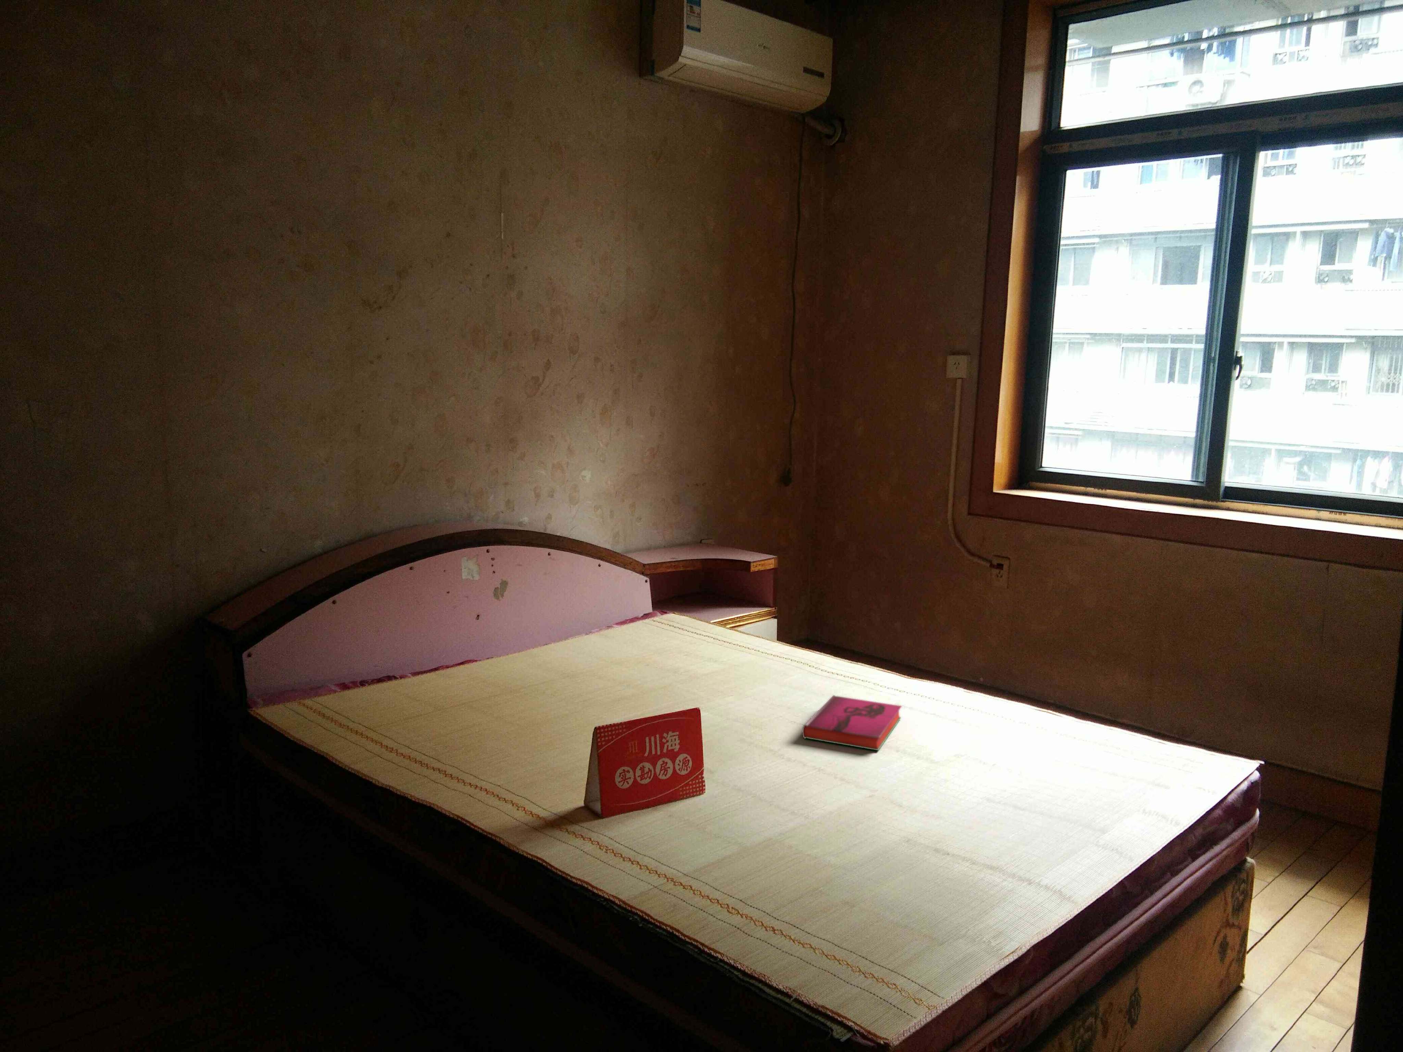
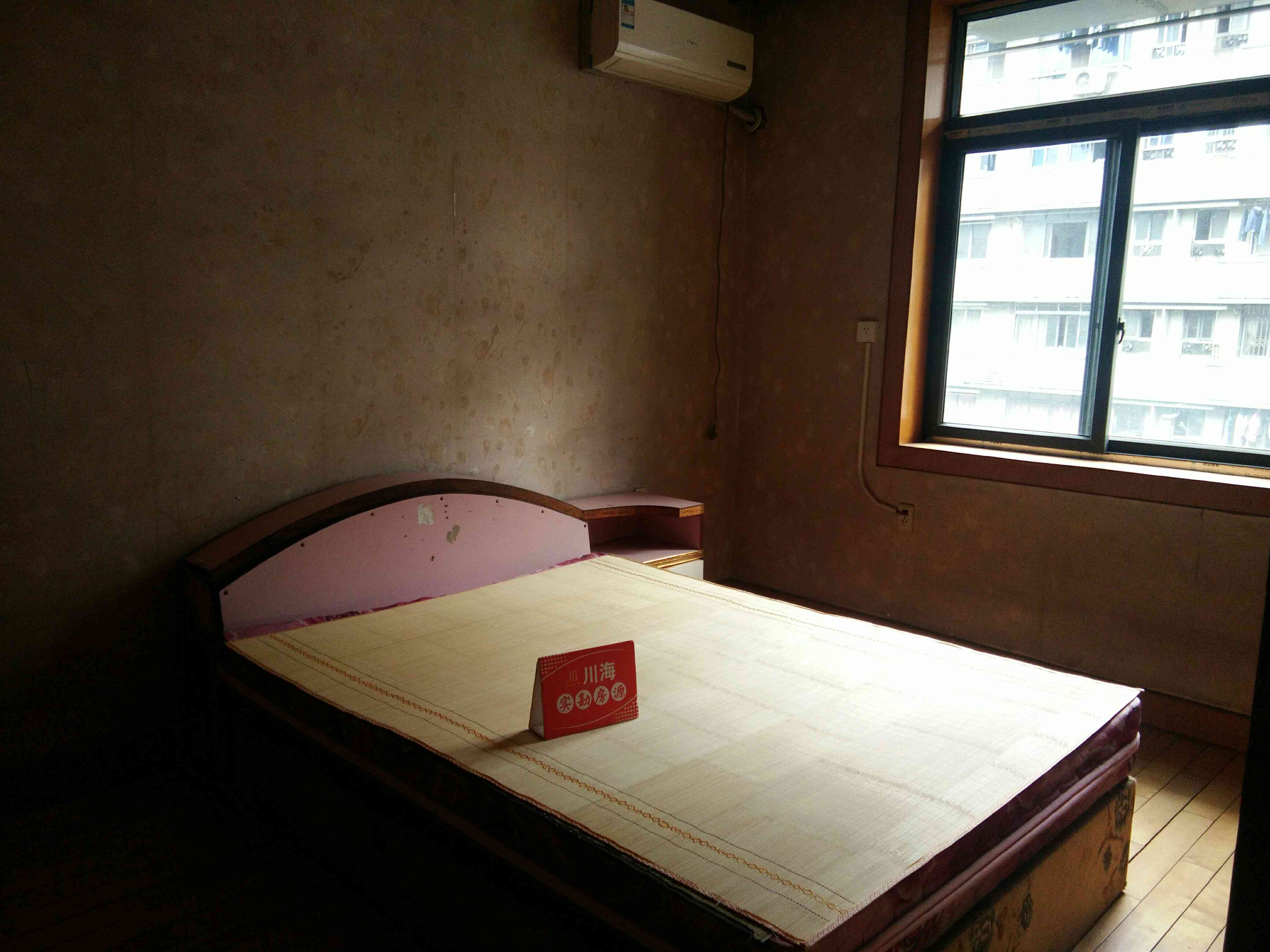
- hardback book [802,695,903,751]
